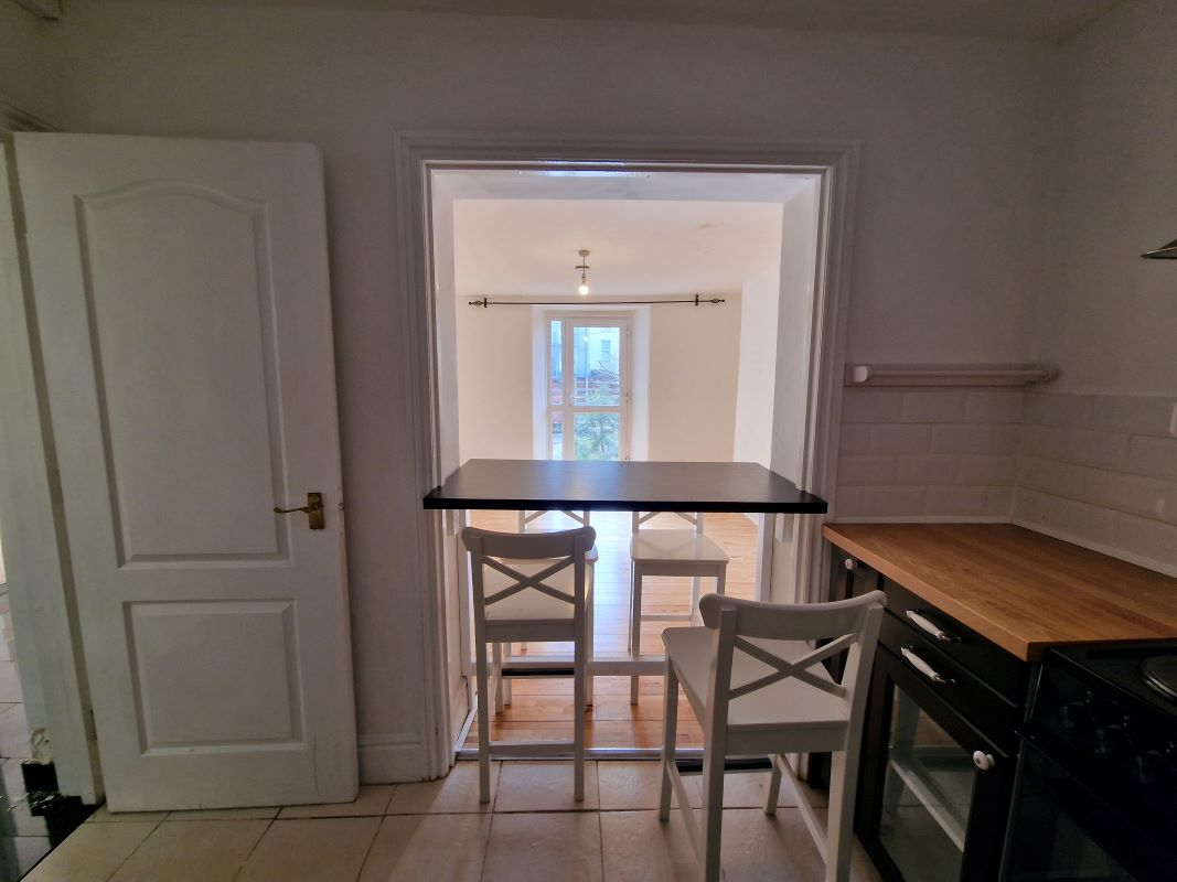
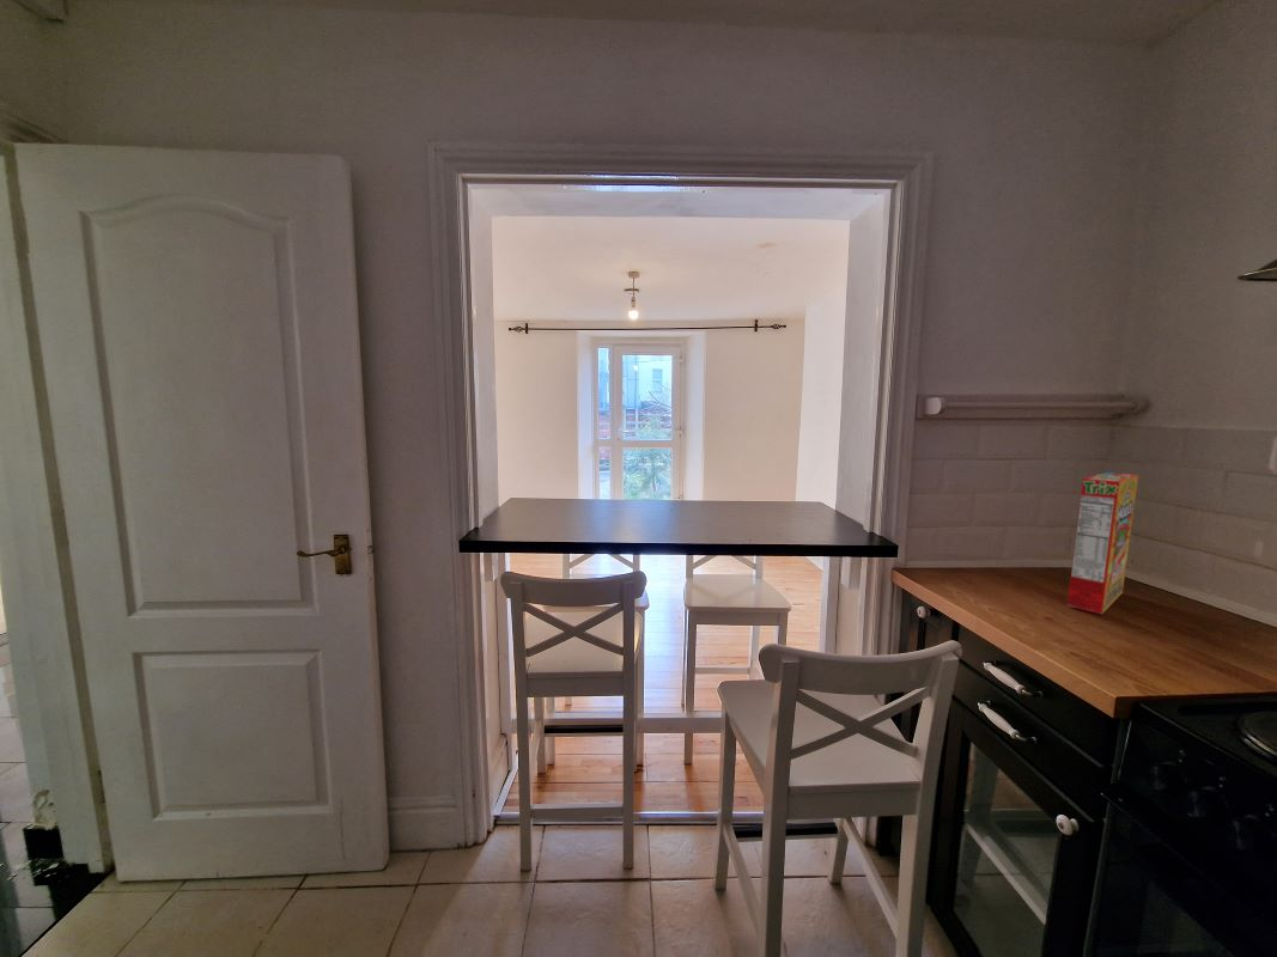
+ cereal box [1066,471,1139,615]
